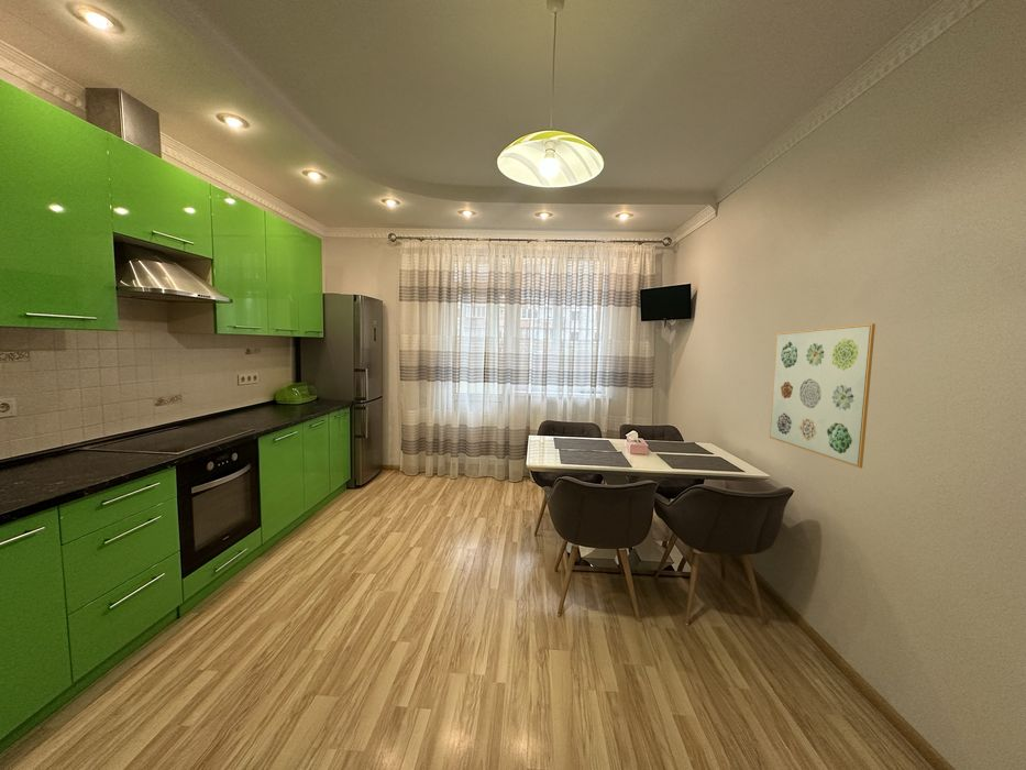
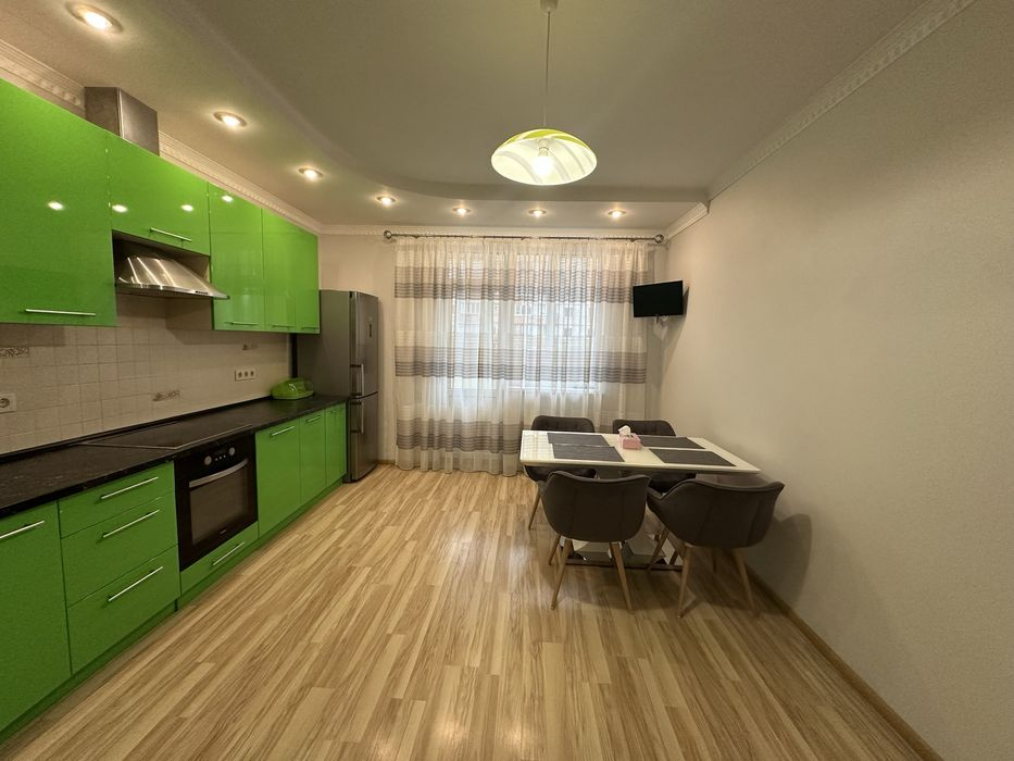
- wall art [769,322,876,470]
